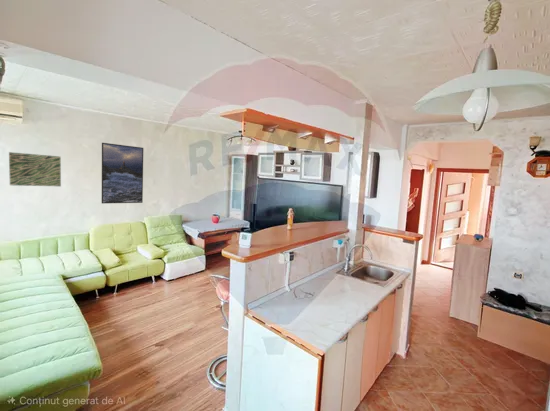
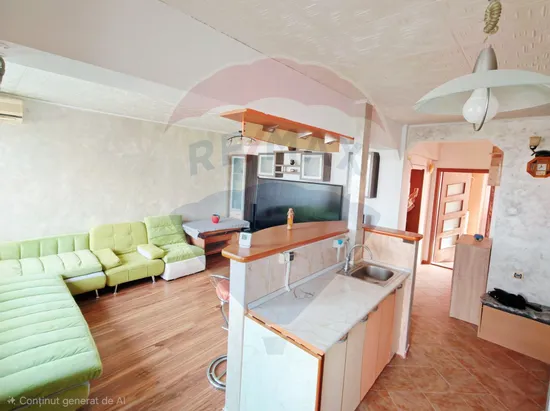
- wall art [8,151,62,187]
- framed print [101,142,144,205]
